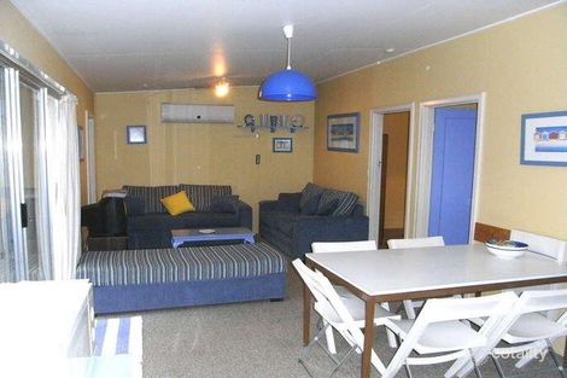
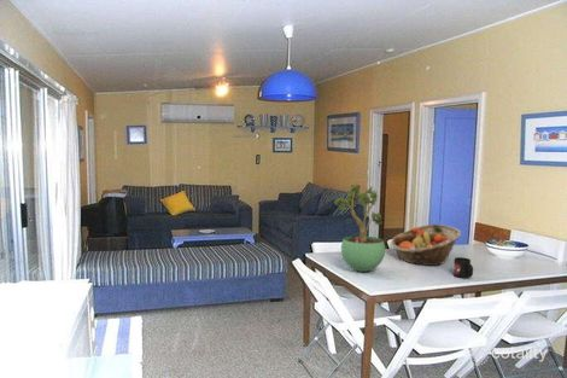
+ mug [452,256,474,279]
+ potted plant [333,184,386,273]
+ fruit basket [390,223,462,267]
